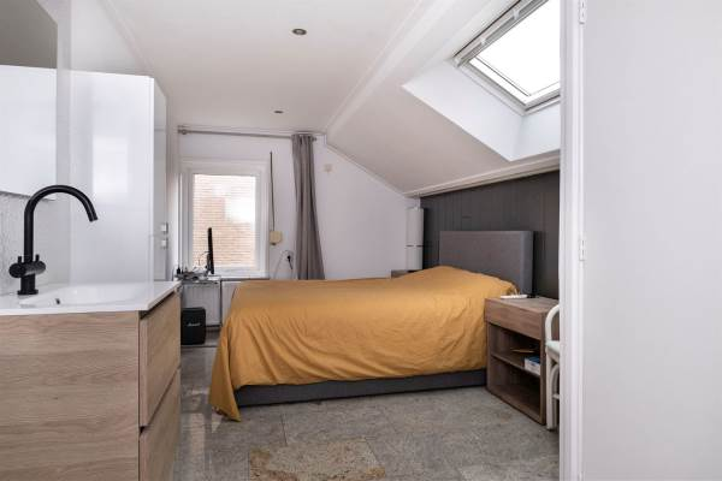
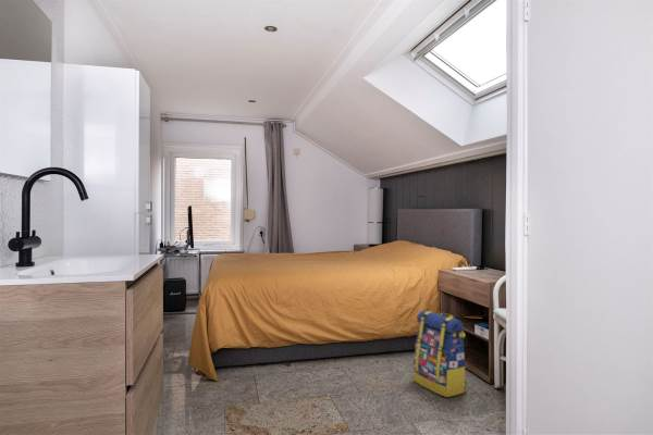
+ backpack [412,309,468,398]
